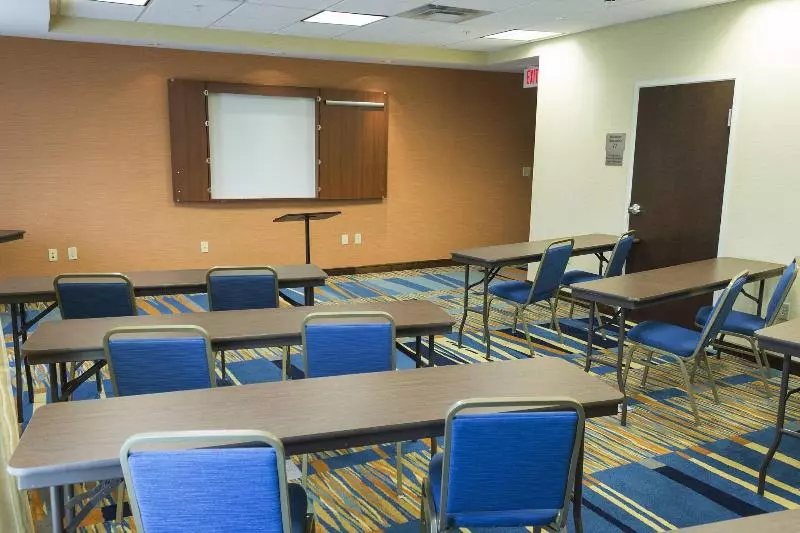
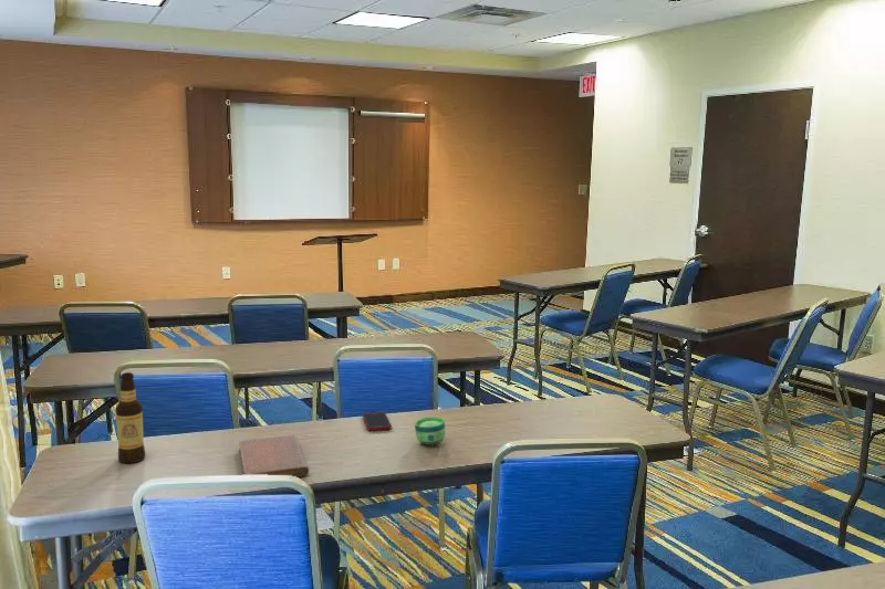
+ cell phone [362,411,393,432]
+ bottle [114,371,146,464]
+ notebook [238,434,310,478]
+ cup [414,416,446,446]
